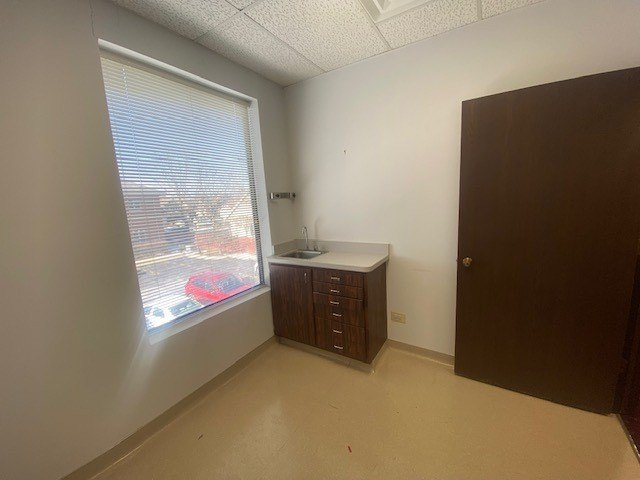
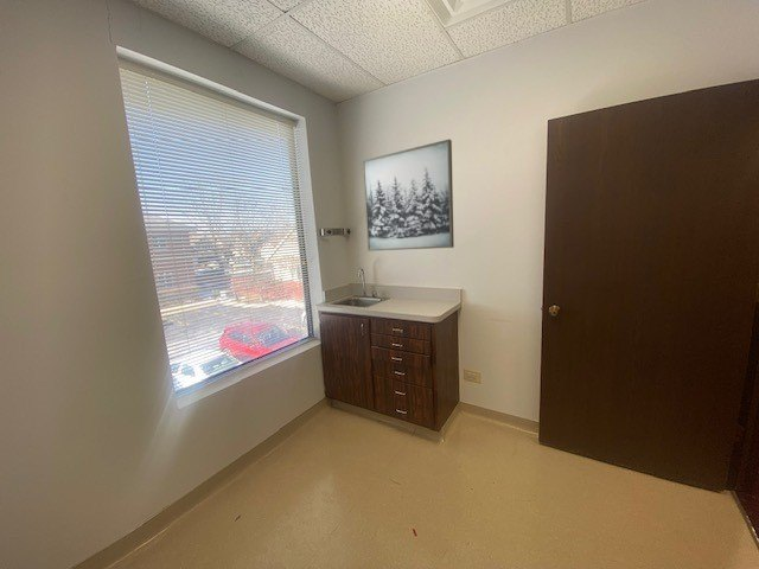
+ wall art [362,138,455,252]
